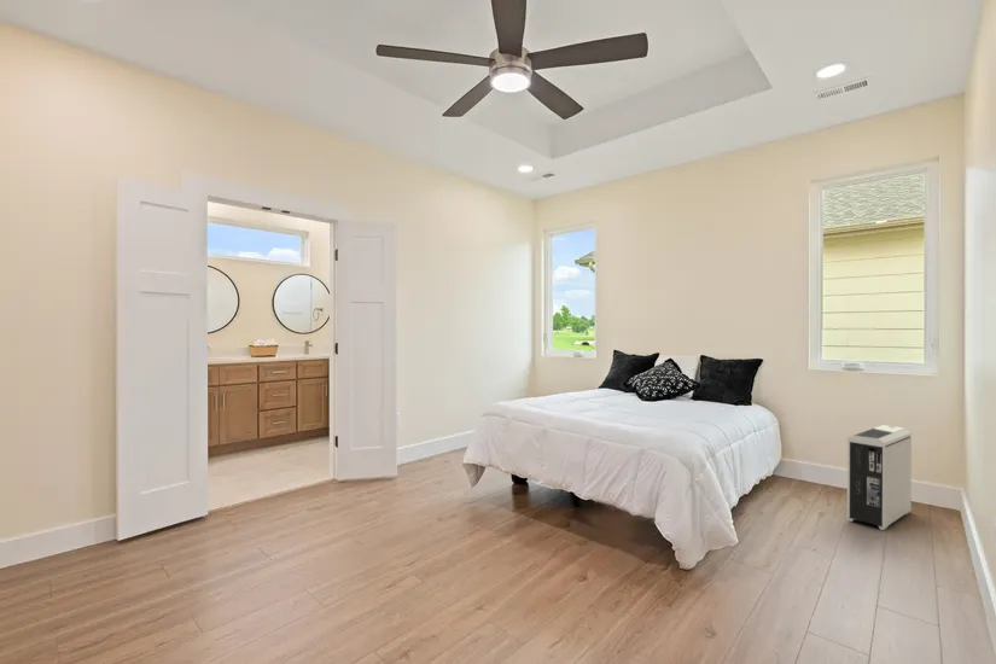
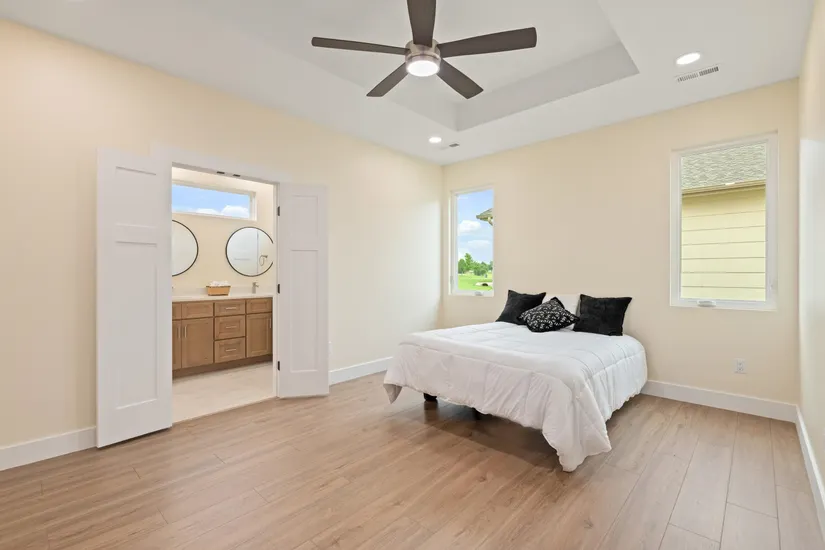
- air purifier [845,424,913,531]
